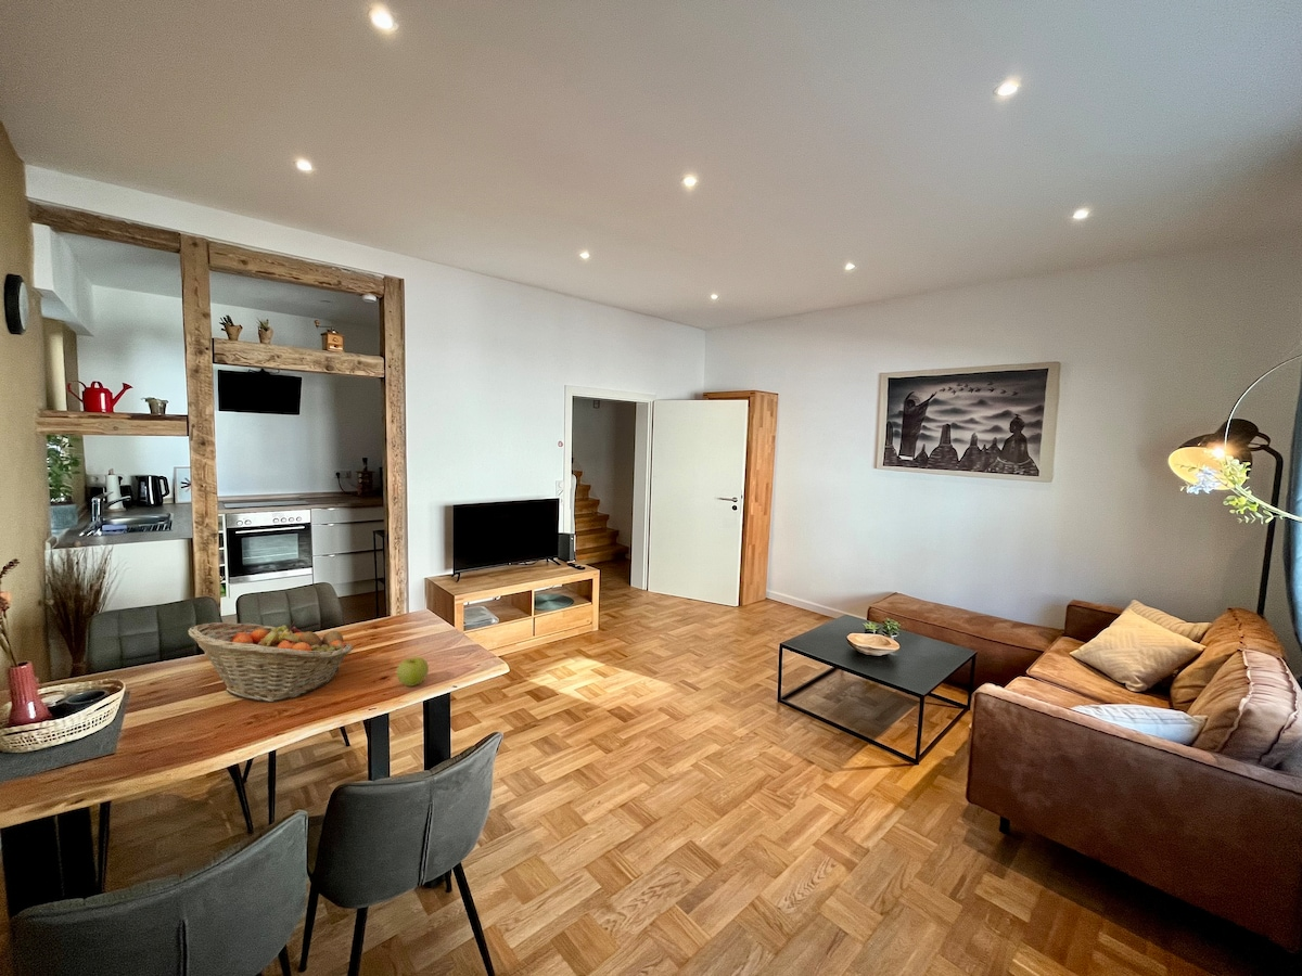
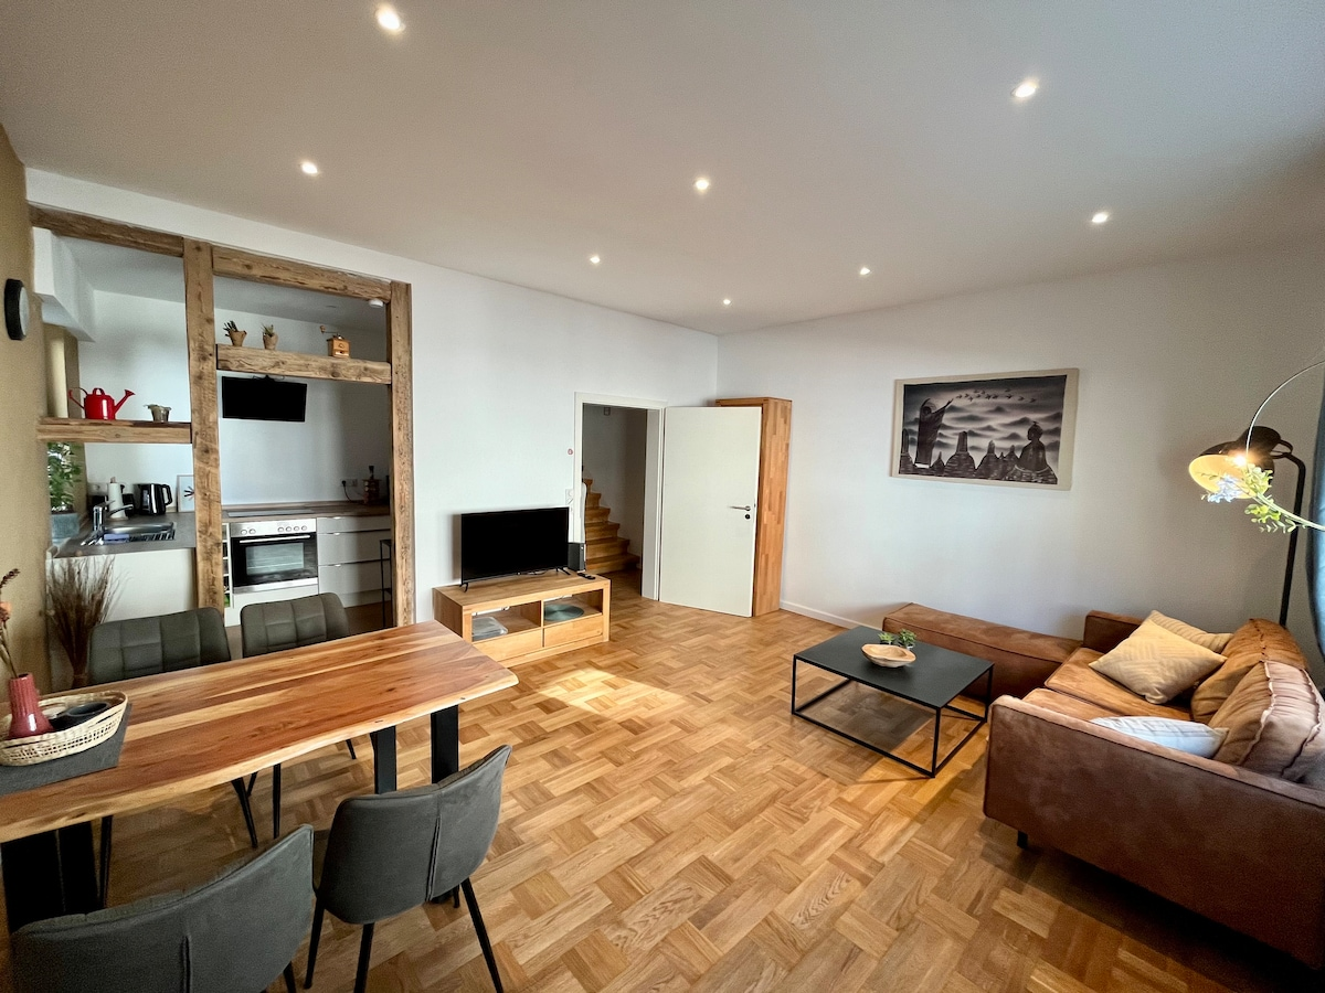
- apple [396,656,430,688]
- fruit basket [188,620,354,703]
